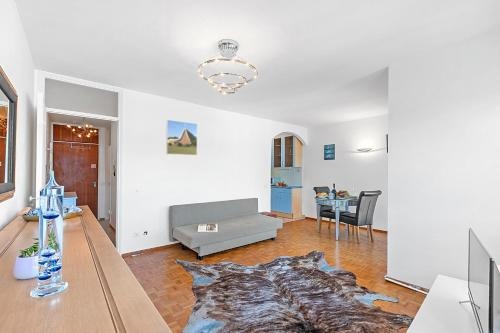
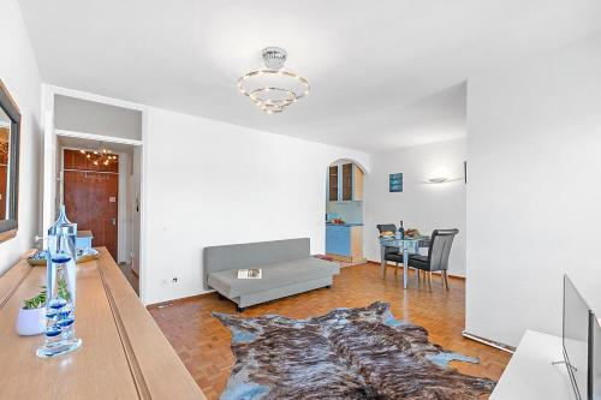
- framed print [165,119,198,156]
